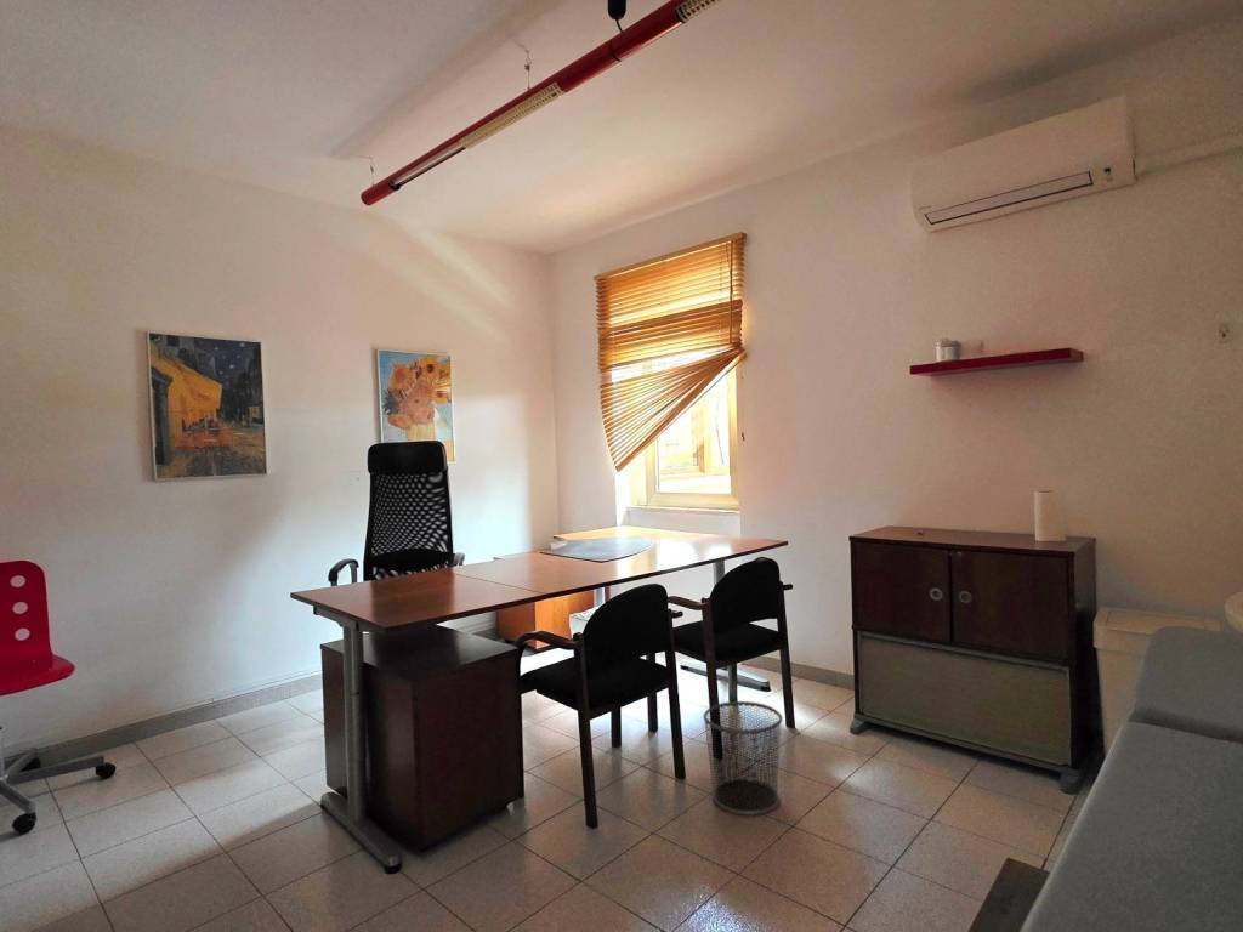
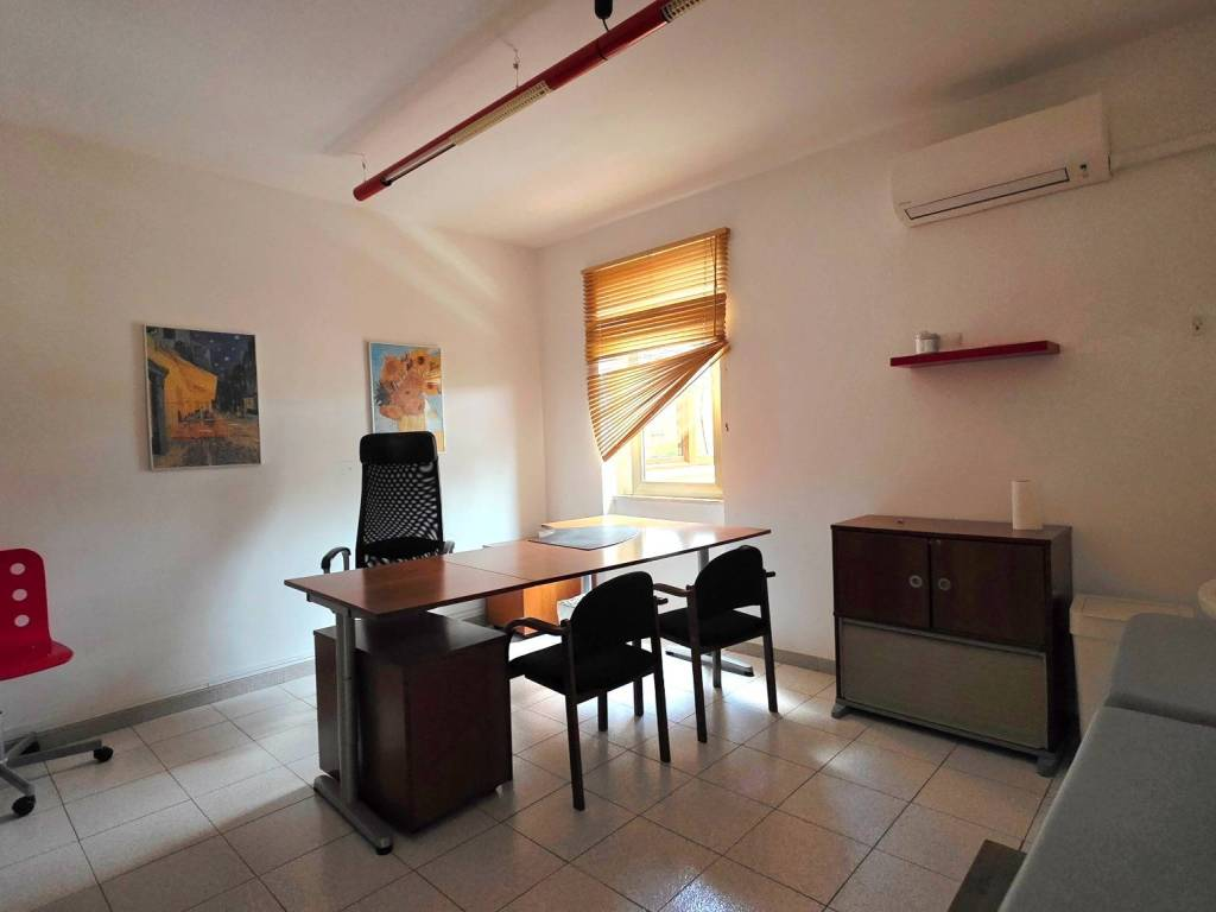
- waste bin [702,700,784,816]
